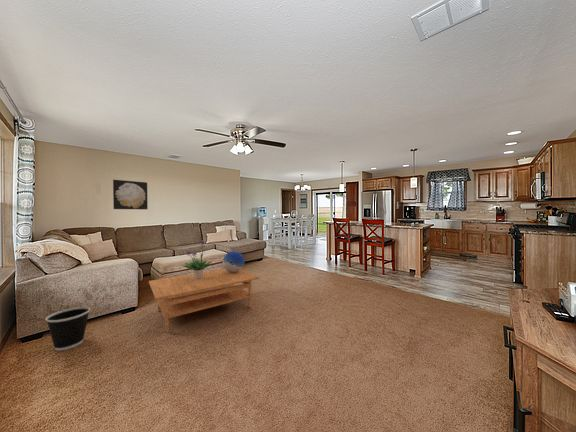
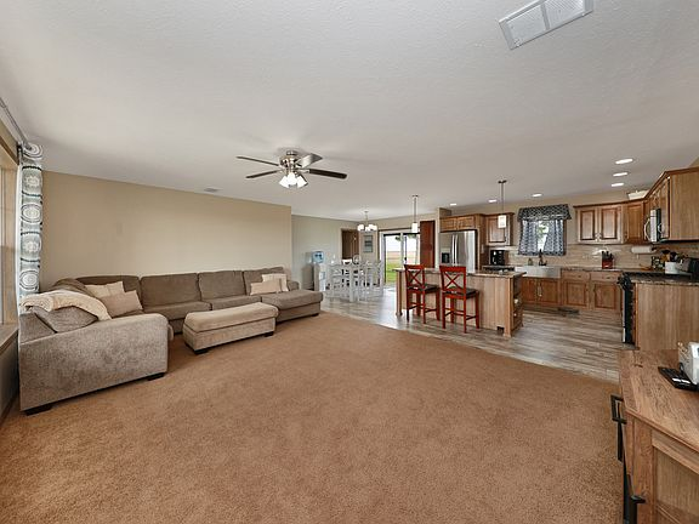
- wastebasket [45,306,91,352]
- coffee table [148,268,260,333]
- potted plant [181,239,214,279]
- wall art [112,179,149,210]
- decorative sphere [222,250,245,273]
